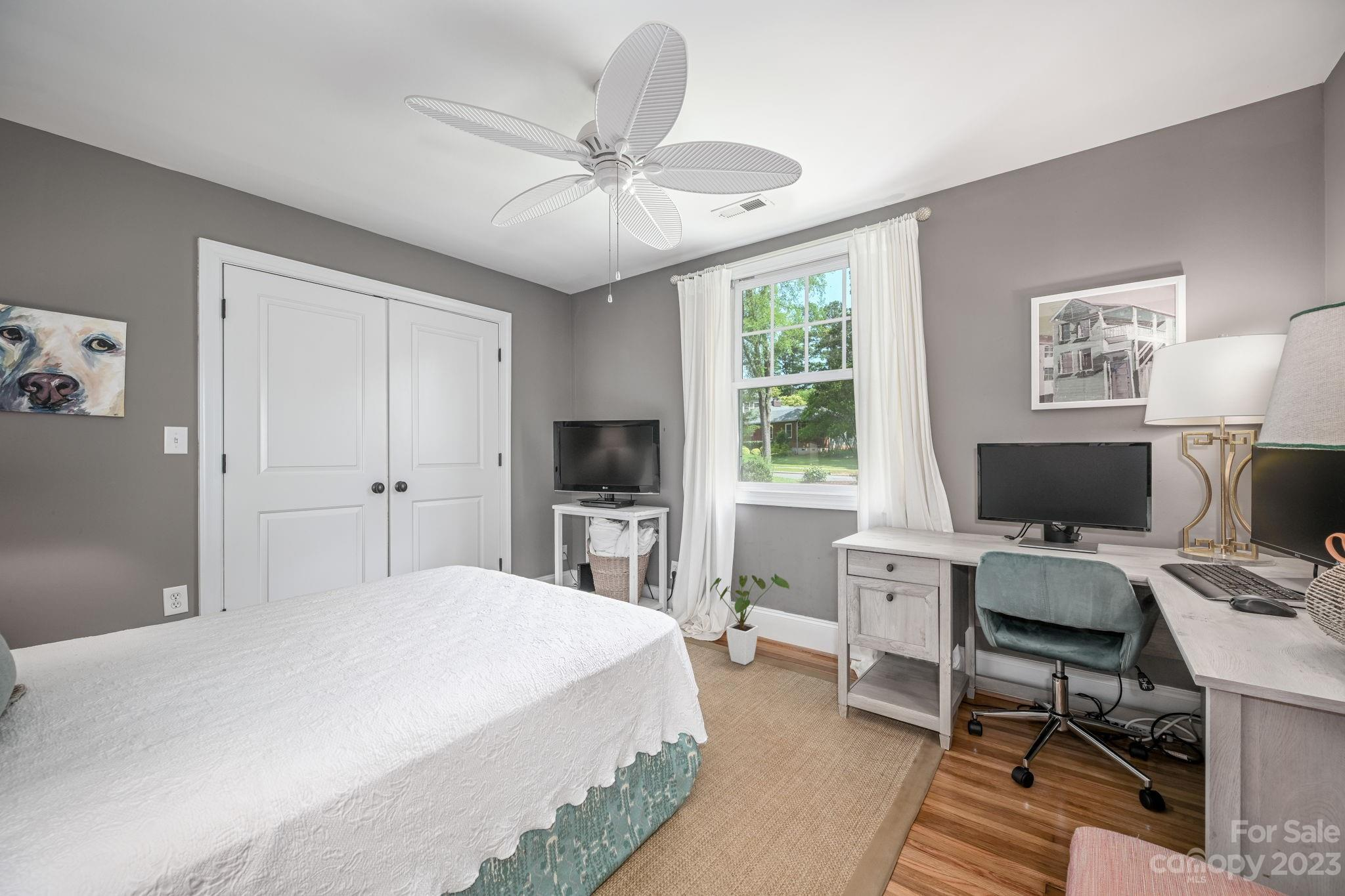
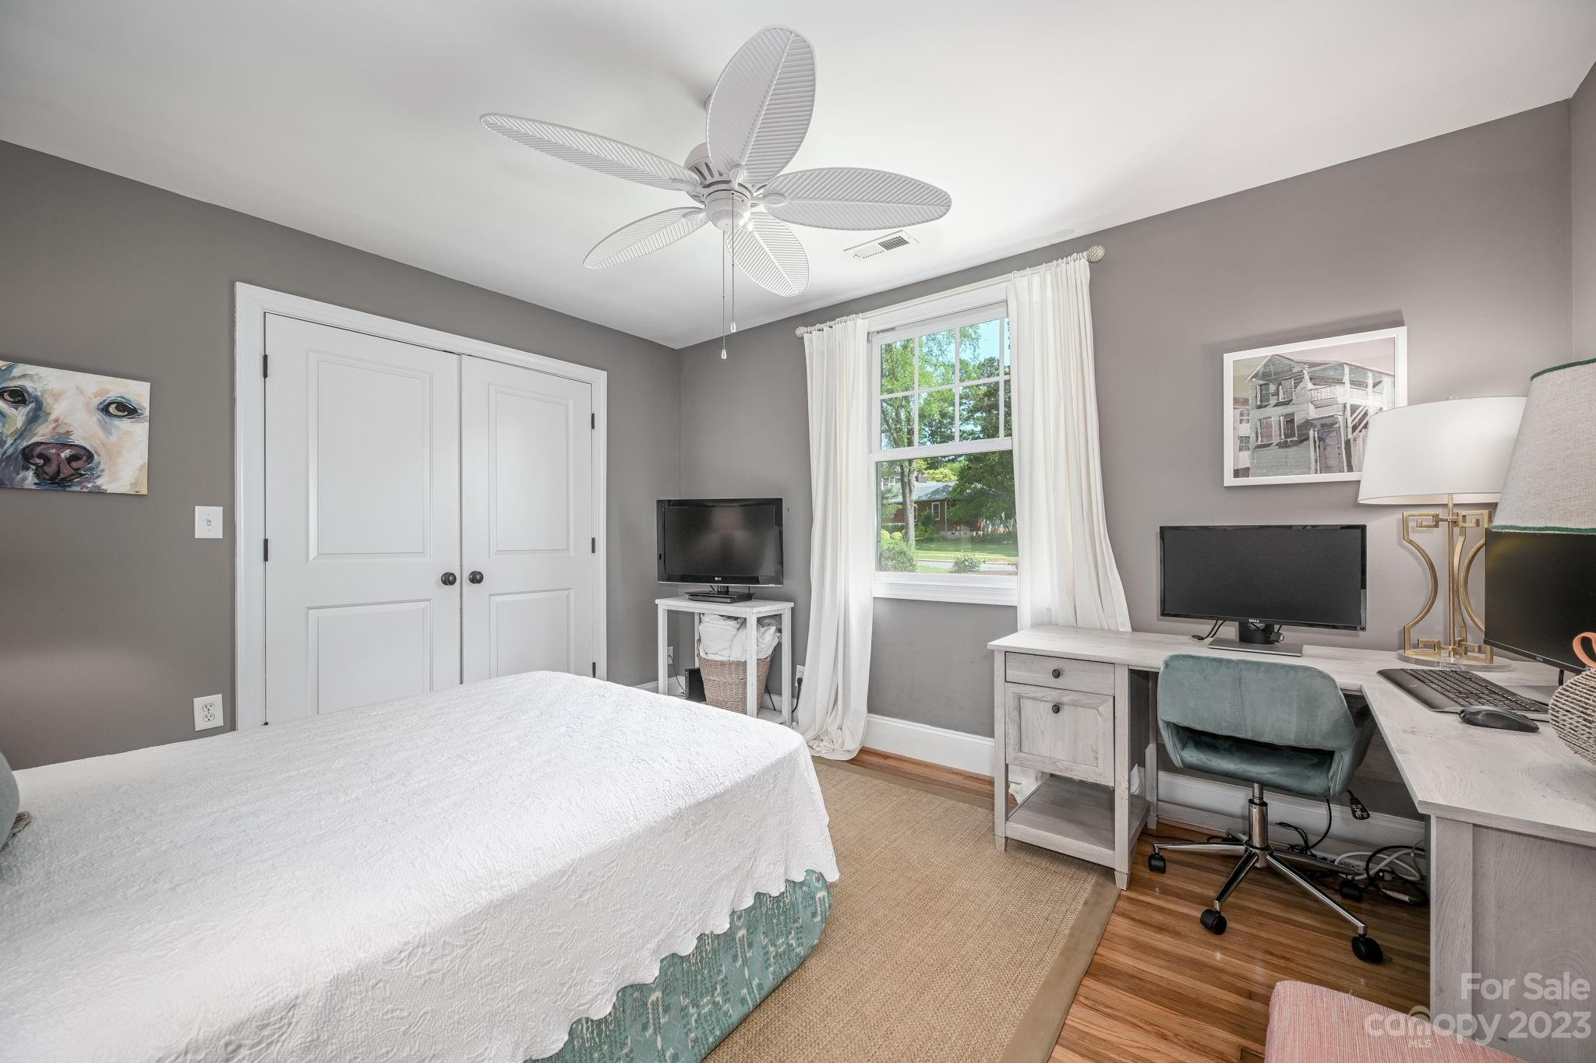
- house plant [709,573,790,666]
